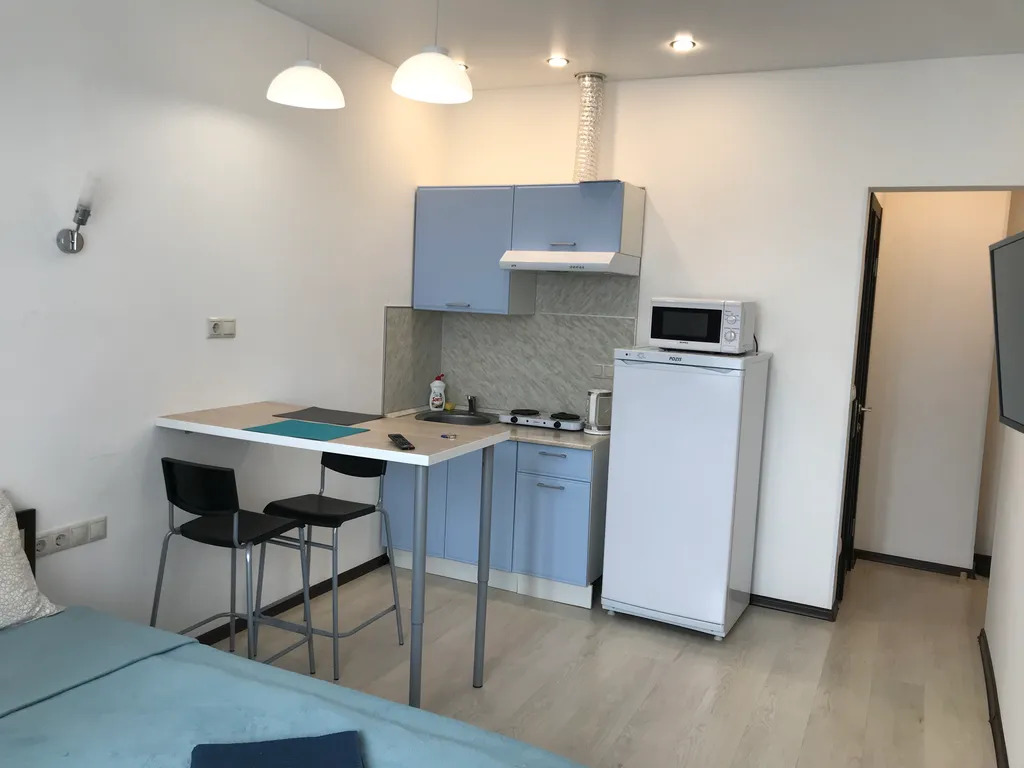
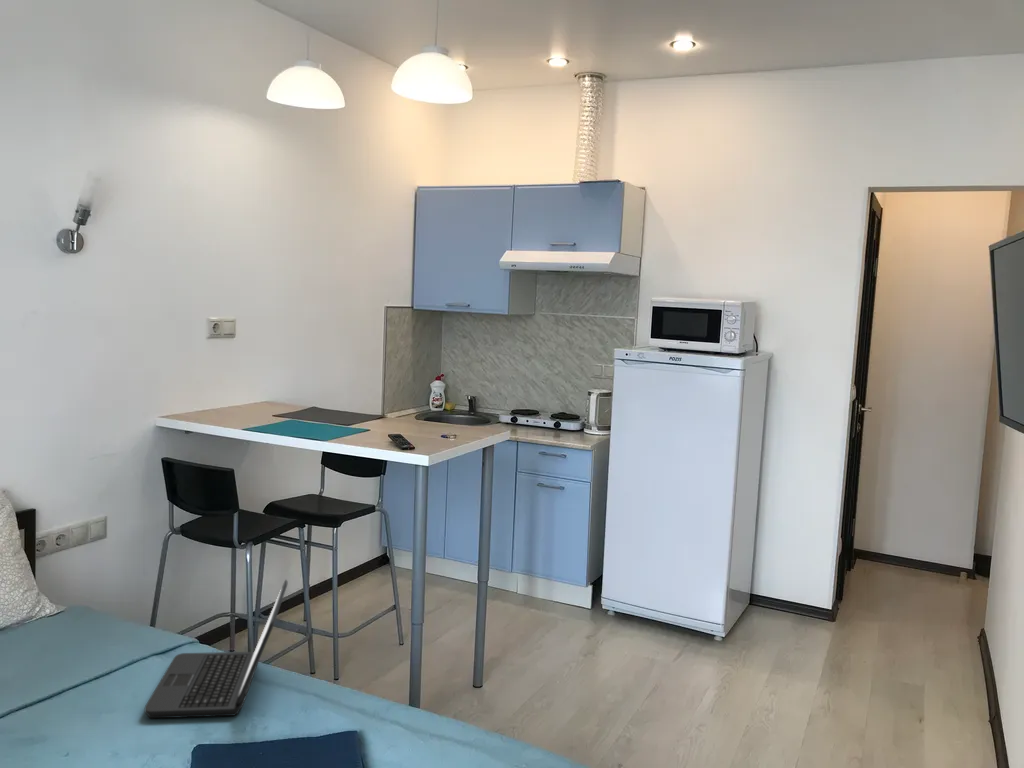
+ laptop [144,578,288,719]
